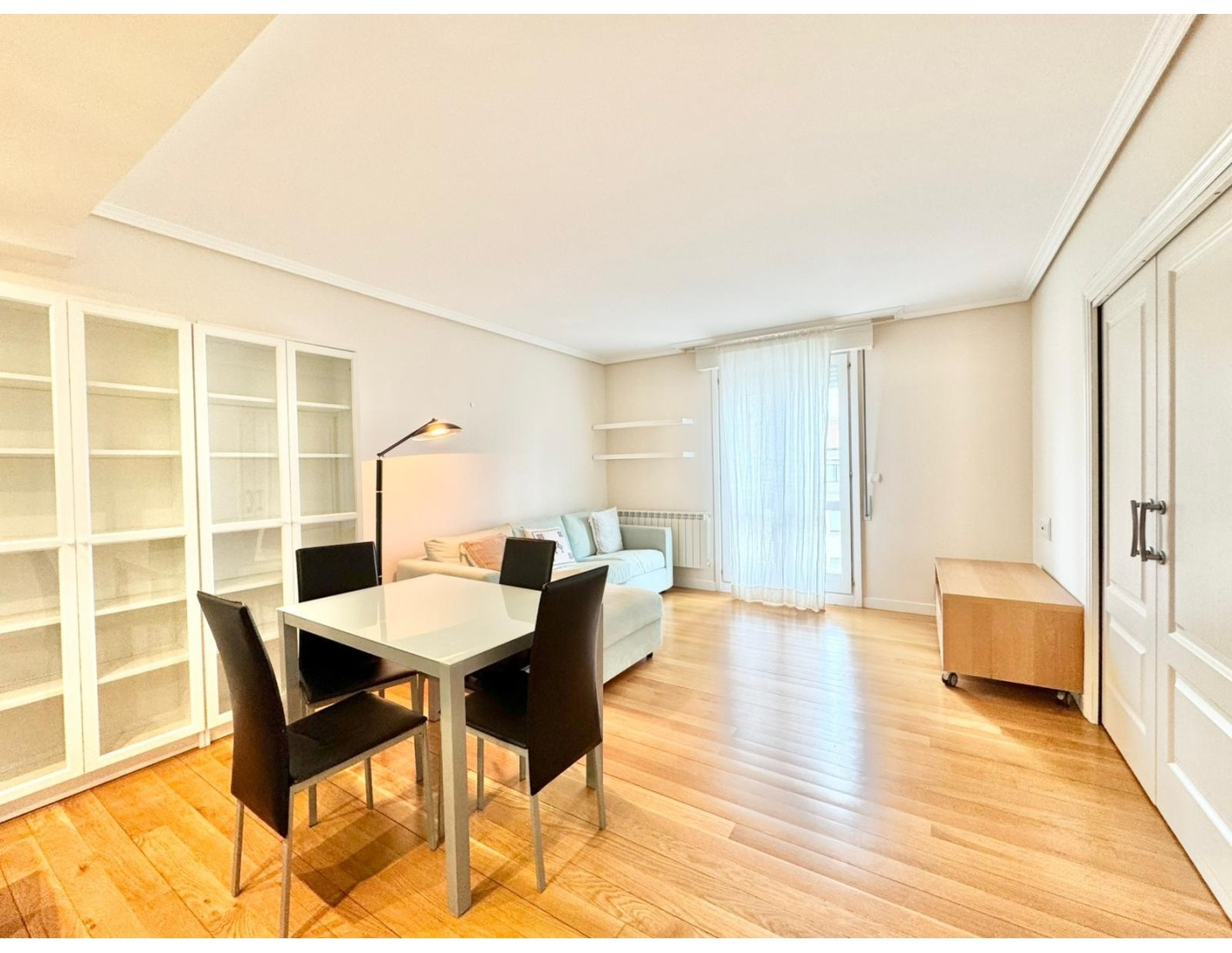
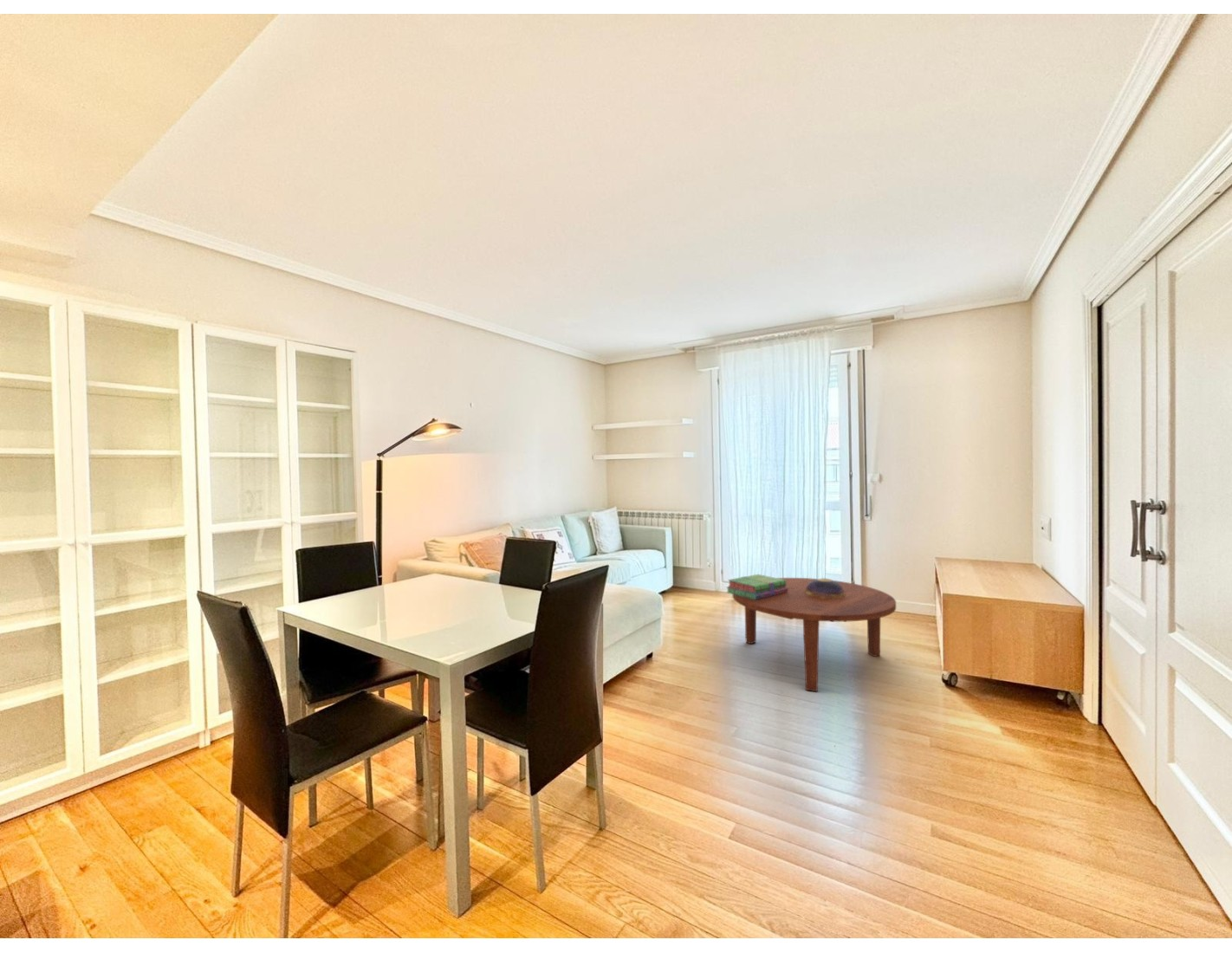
+ decorative bowl [805,577,845,599]
+ stack of books [725,574,788,600]
+ coffee table [732,577,897,692]
